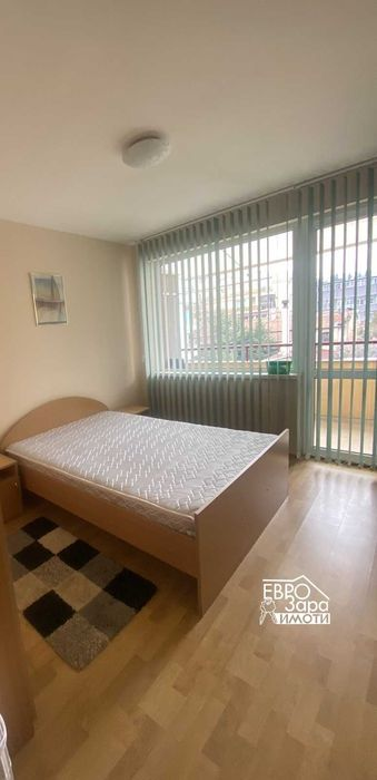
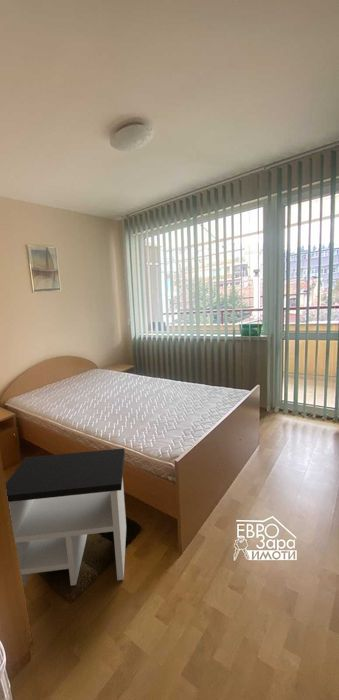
+ side table [5,448,127,589]
